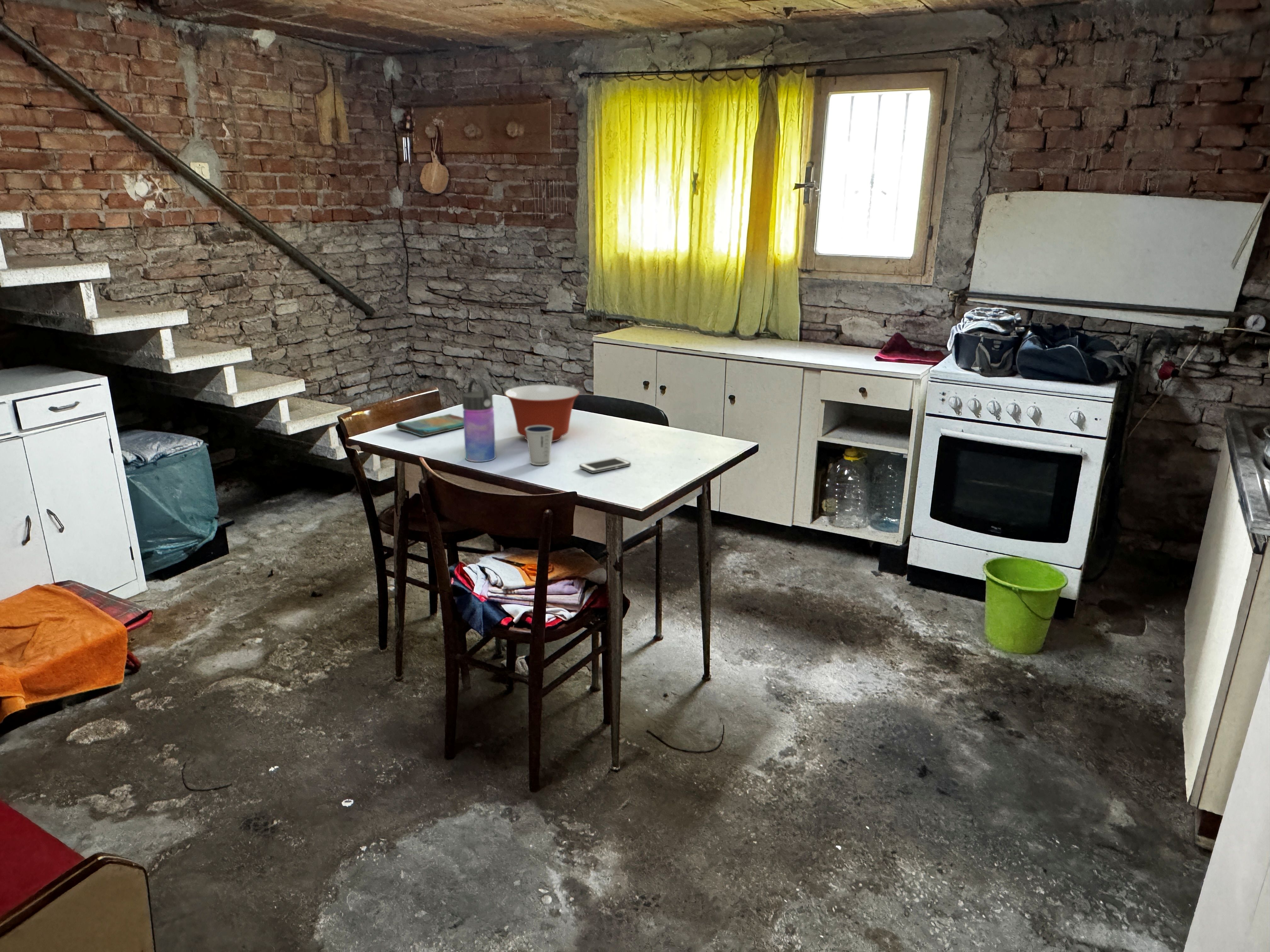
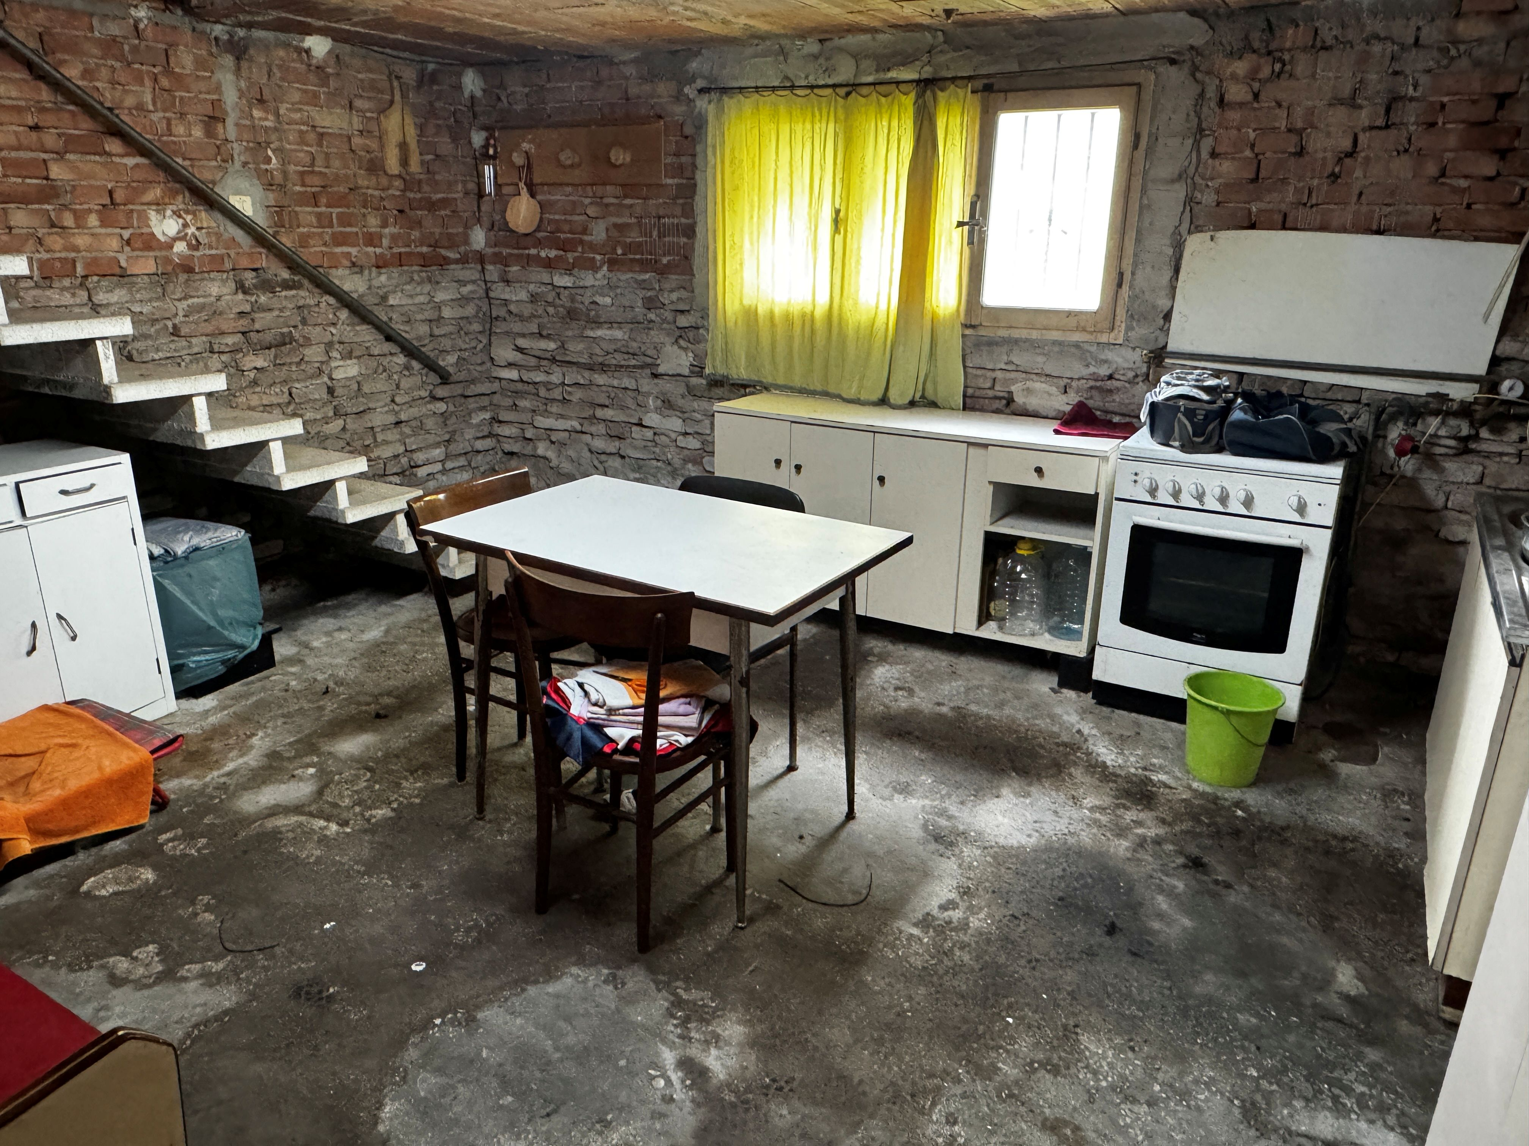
- dixie cup [525,425,553,465]
- cell phone [579,457,631,473]
- mixing bowl [505,384,580,442]
- dish towel [395,413,464,437]
- water bottle [462,379,496,462]
